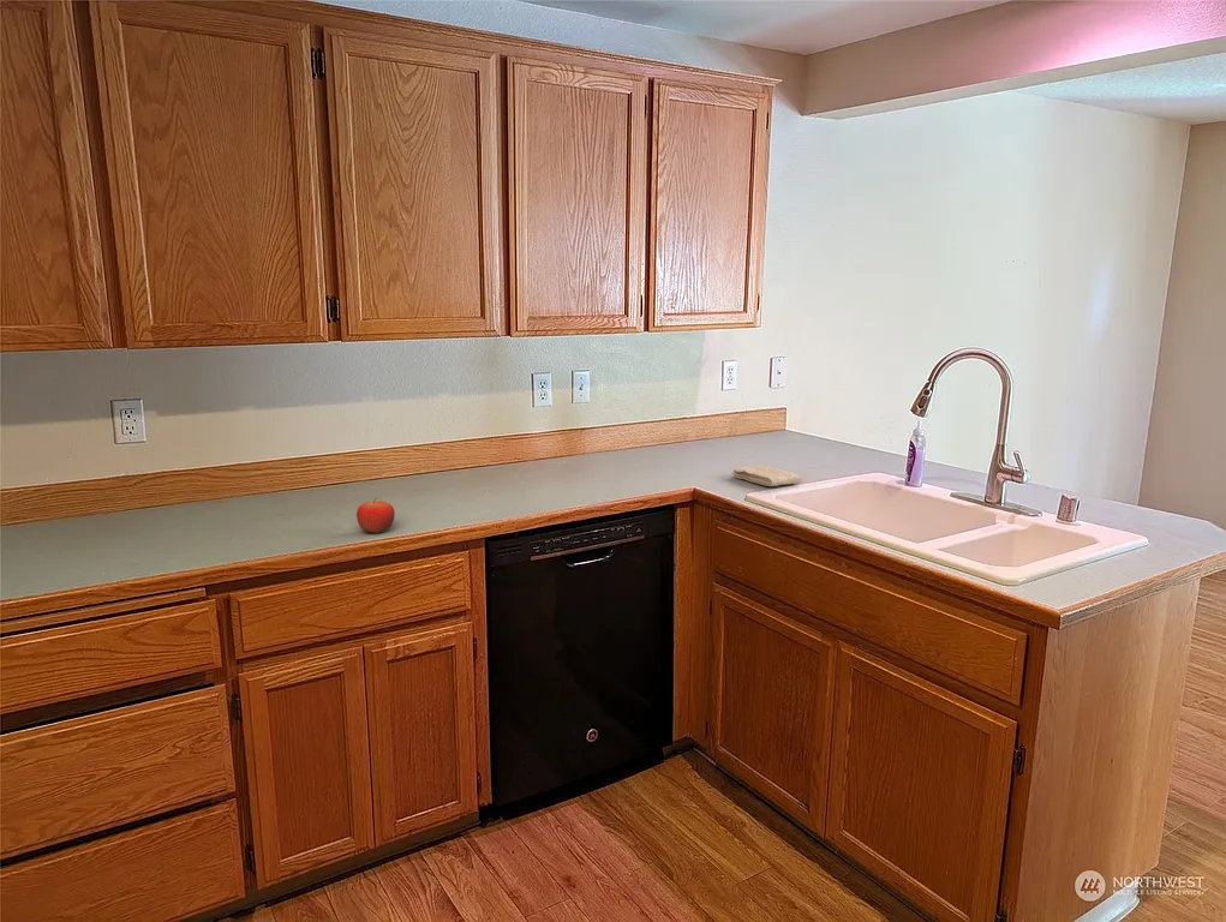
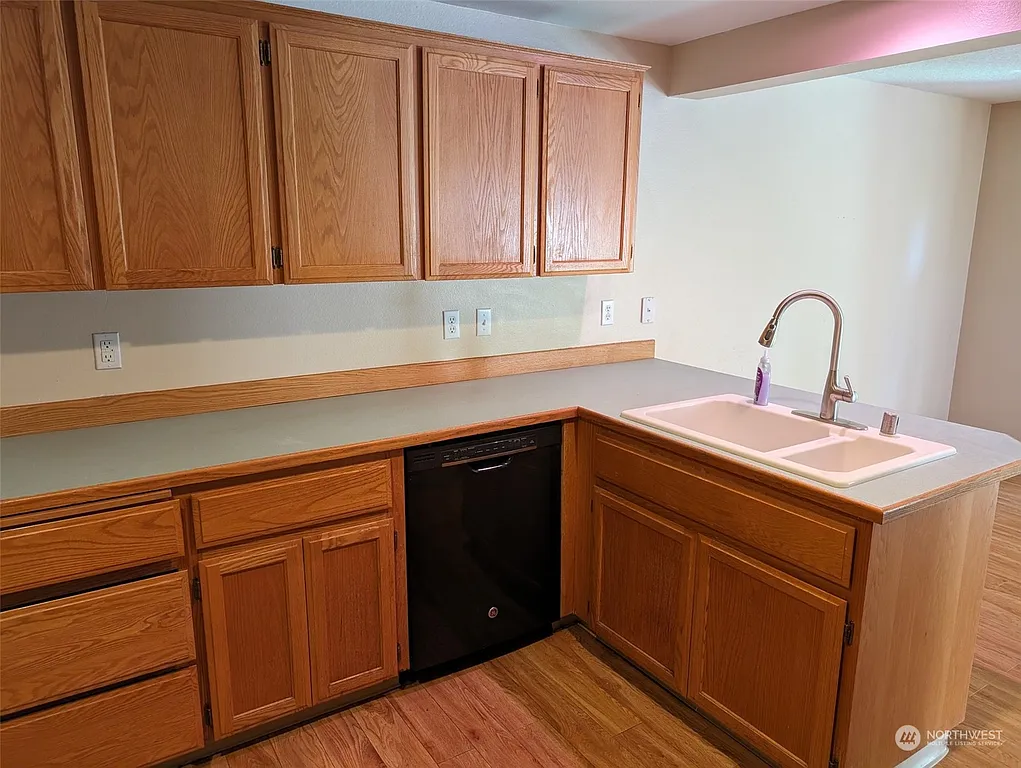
- washcloth [731,465,802,487]
- fruit [355,496,396,534]
